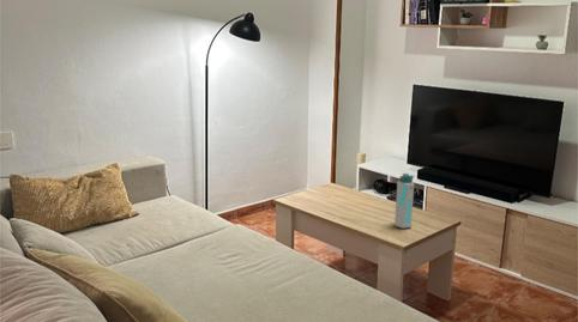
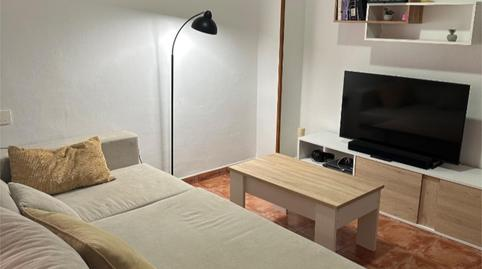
- water bottle [393,172,415,230]
